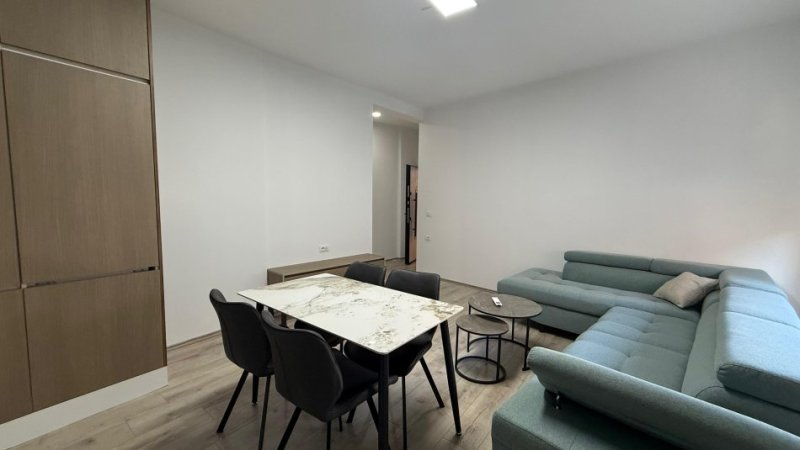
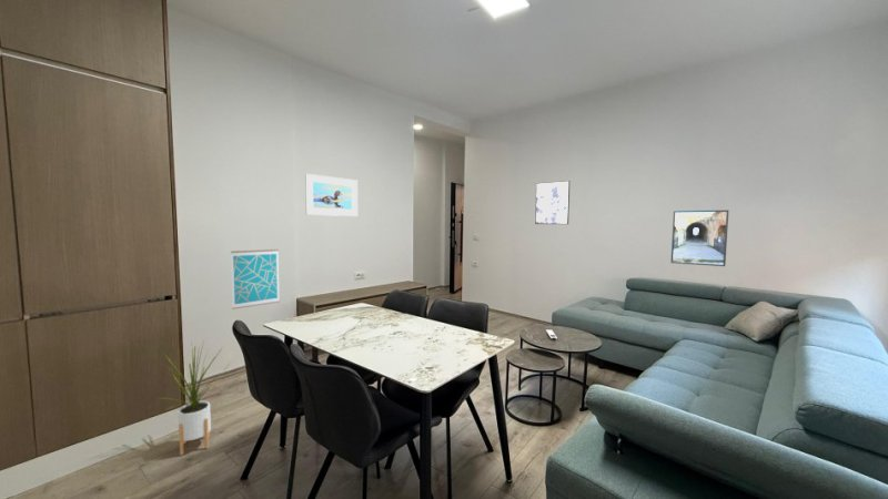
+ house plant [157,340,231,457]
+ wall art [230,248,281,310]
+ wall art [534,180,571,225]
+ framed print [670,208,729,267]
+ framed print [304,173,359,217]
